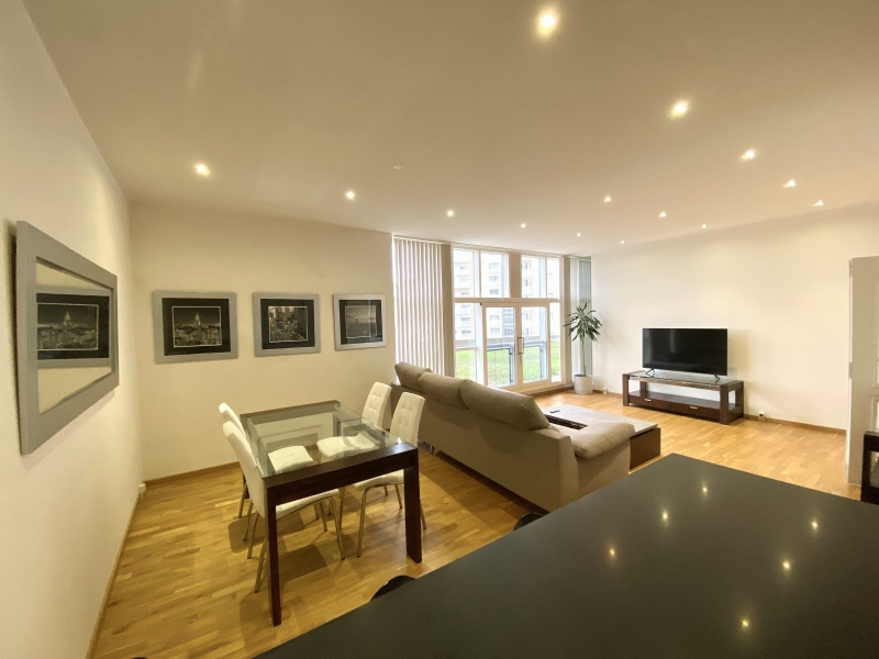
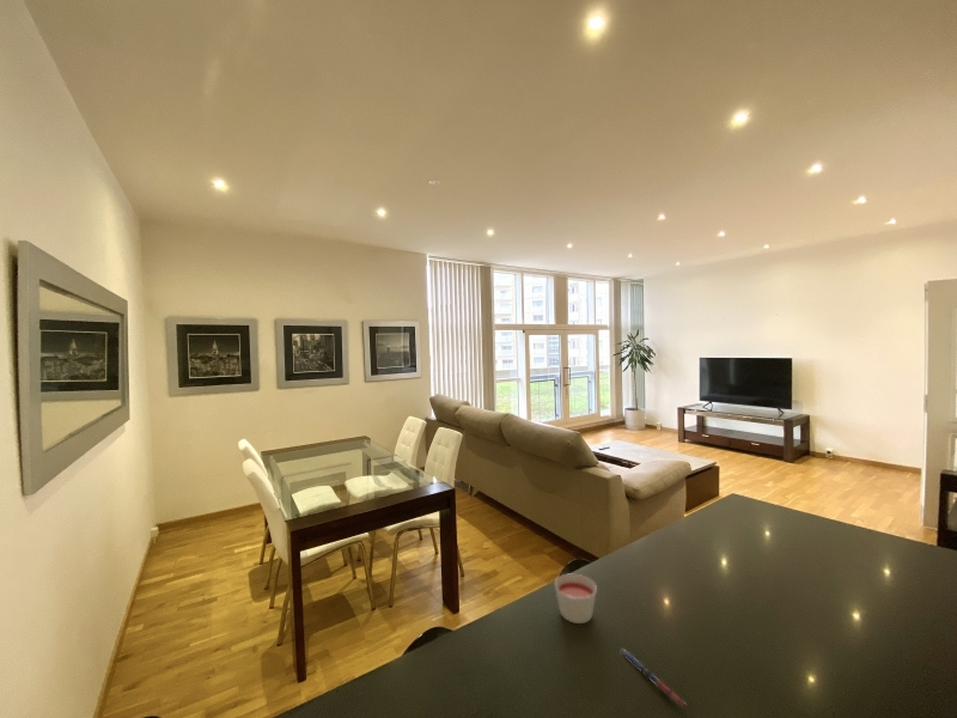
+ candle [554,573,598,625]
+ pen [618,647,687,710]
